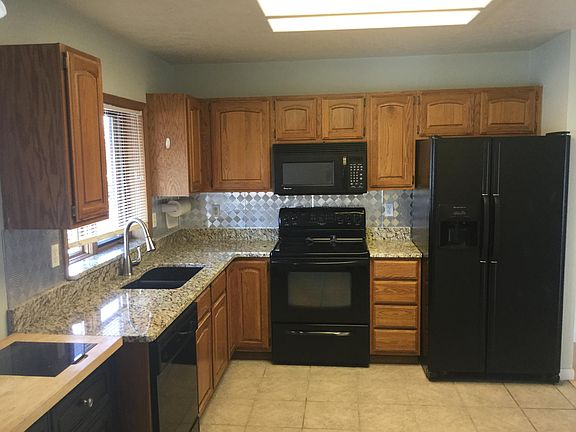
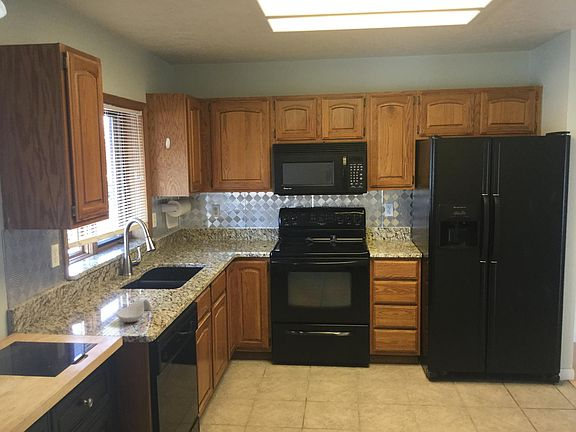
+ spoon rest [116,298,152,323]
